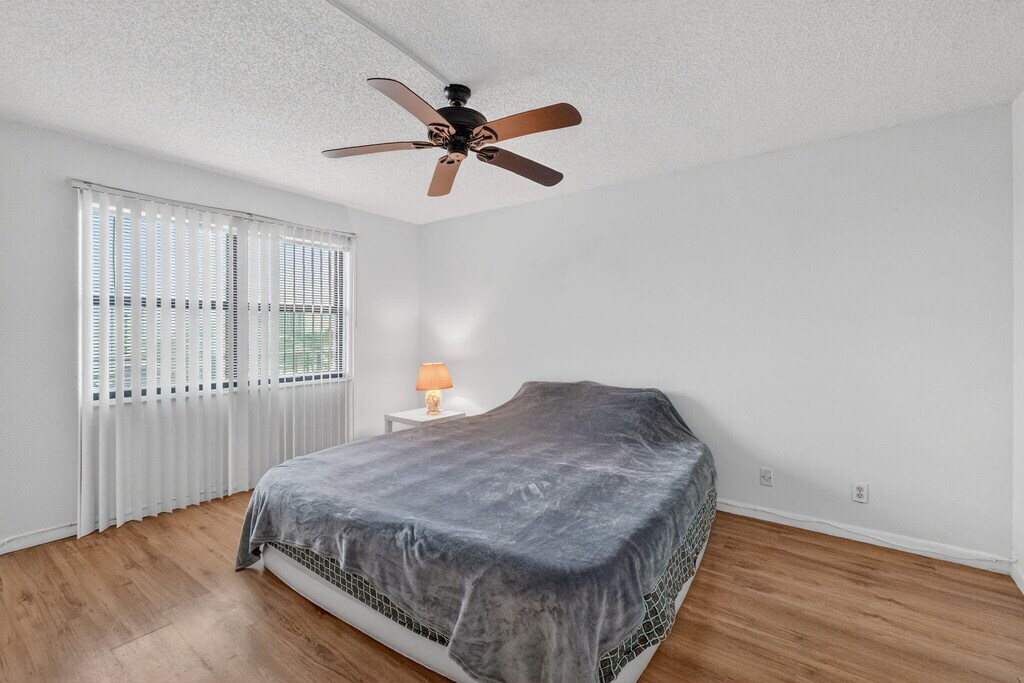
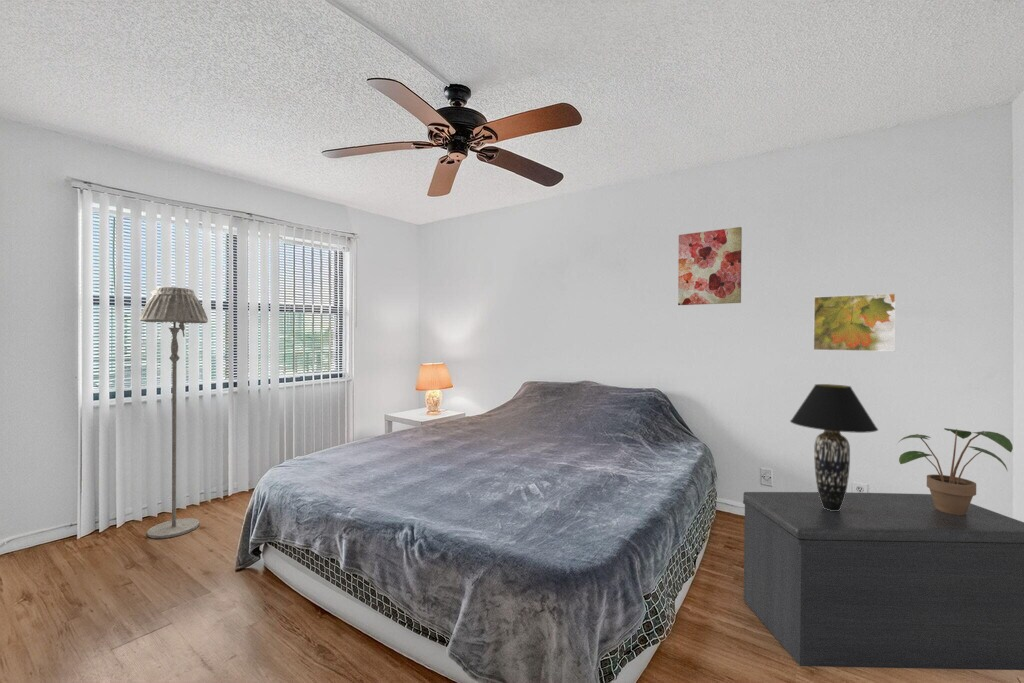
+ wall art [677,226,743,306]
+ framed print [812,292,897,353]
+ bench [742,491,1024,671]
+ table lamp [789,383,879,511]
+ potted plant [897,427,1014,515]
+ floor lamp [139,286,209,539]
